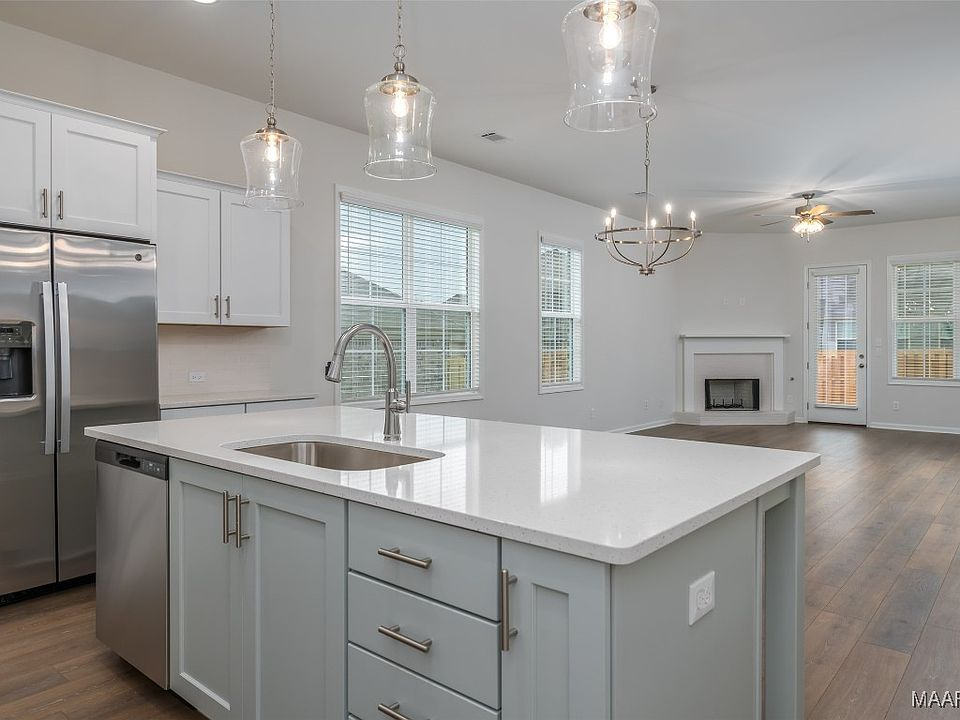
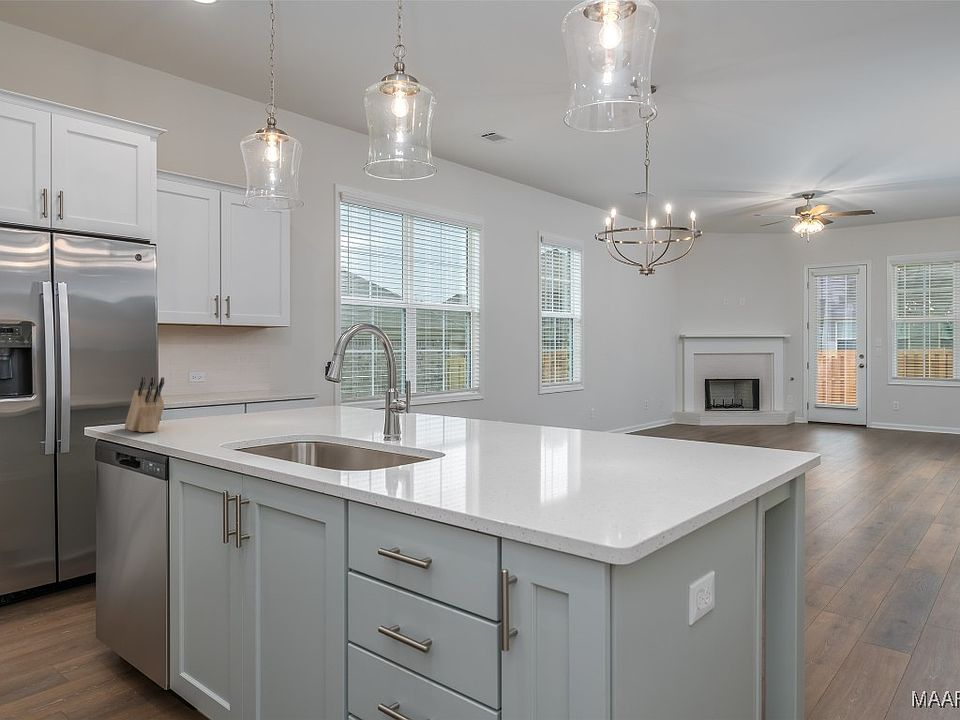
+ knife block [124,376,165,433]
